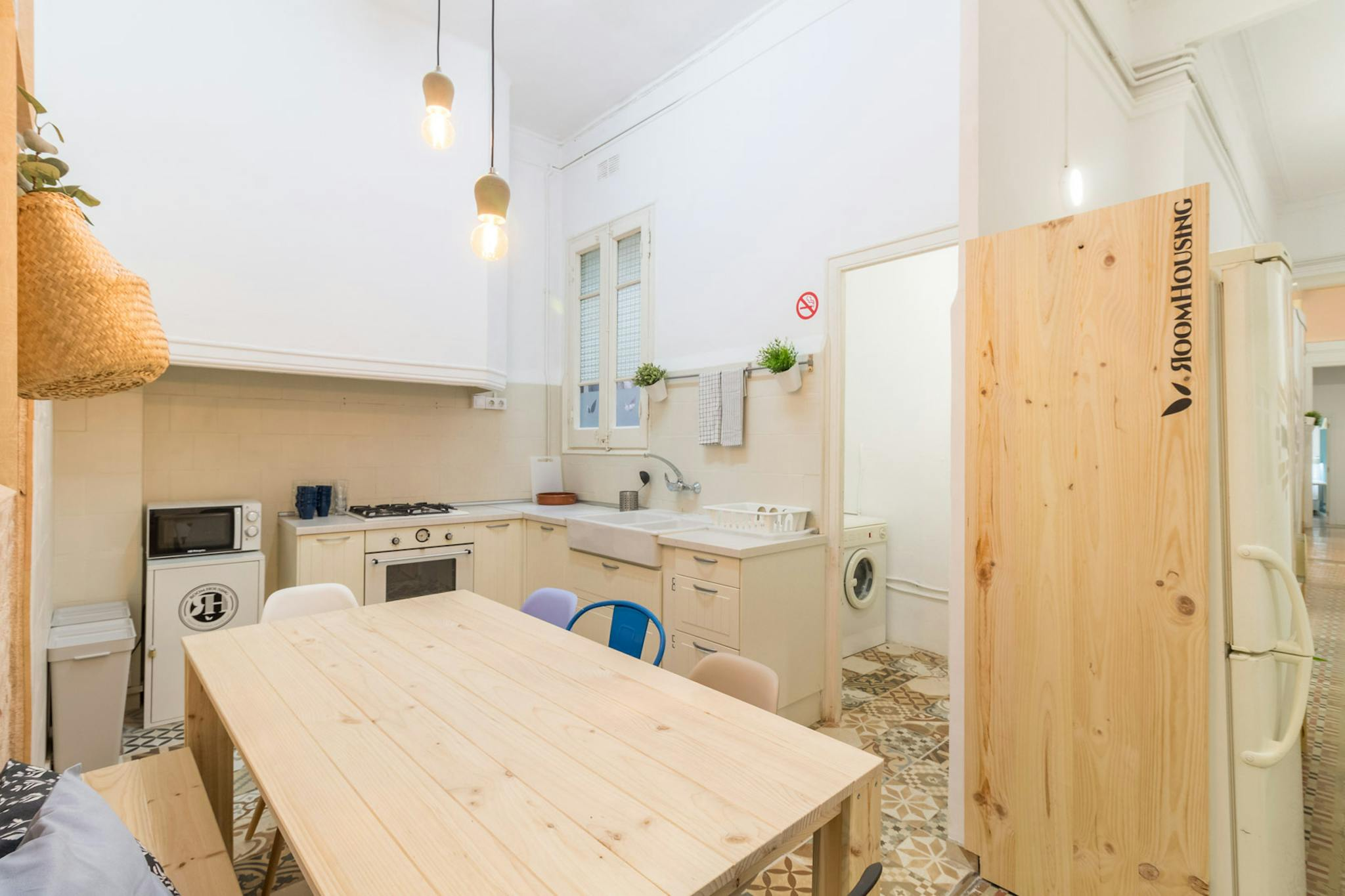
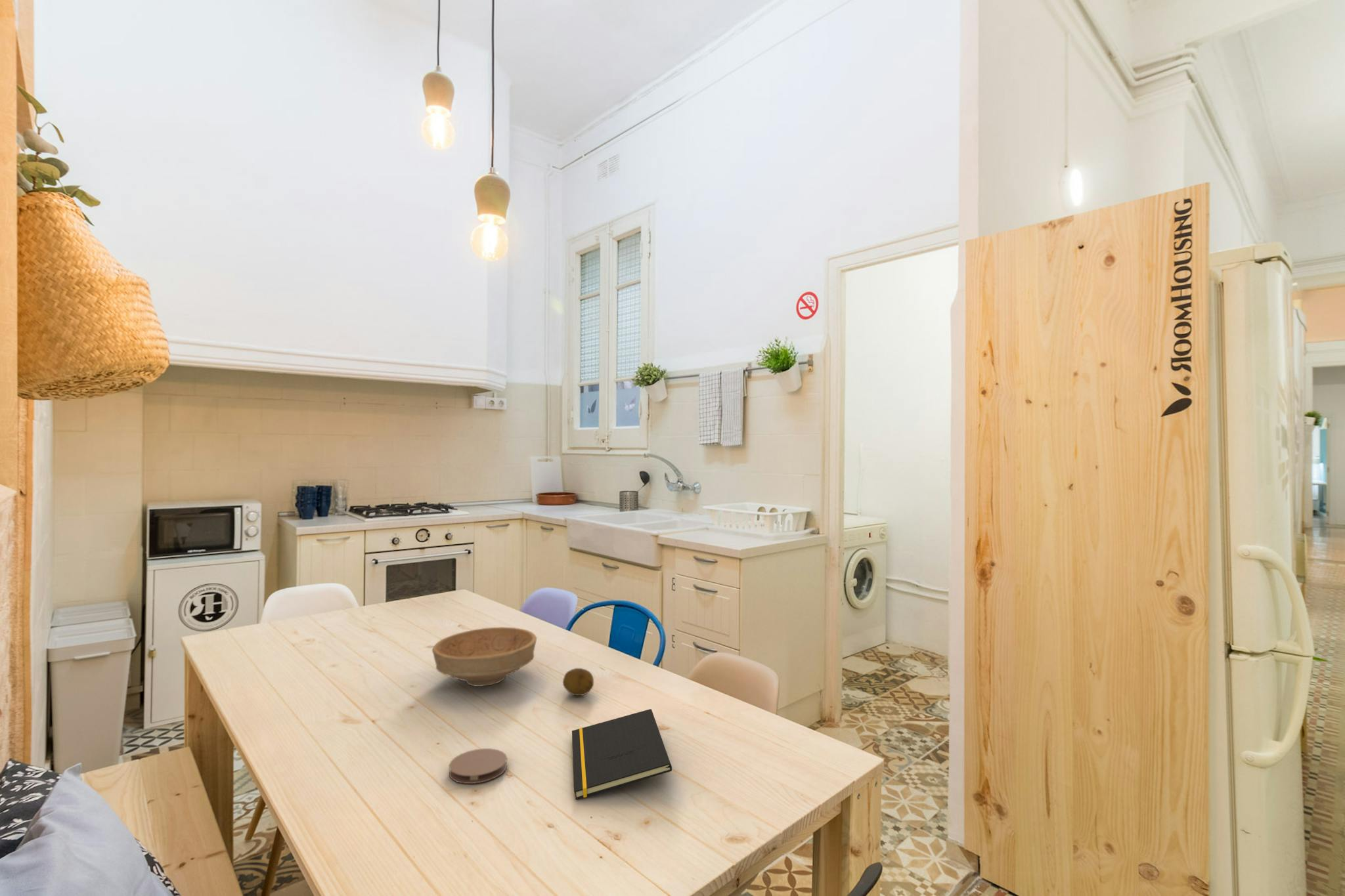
+ coaster [449,748,508,784]
+ notepad [571,708,672,800]
+ fruit [562,668,594,696]
+ bowl [431,626,537,687]
